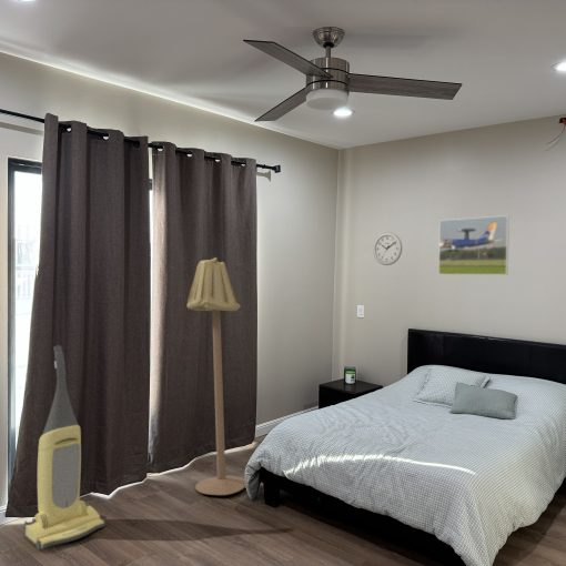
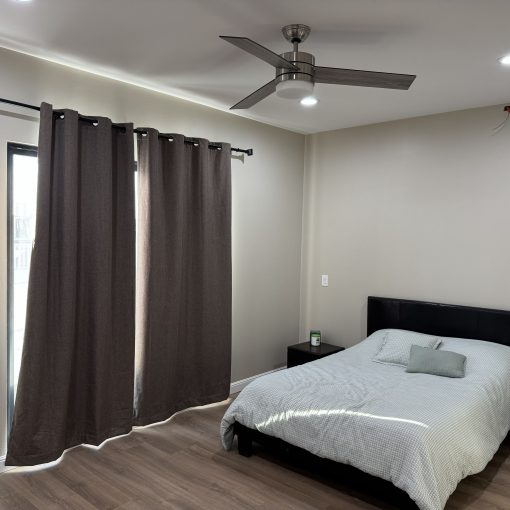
- vacuum cleaner [23,344,107,552]
- wall clock [372,231,403,266]
- floor lamp [185,256,246,496]
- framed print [437,214,511,276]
